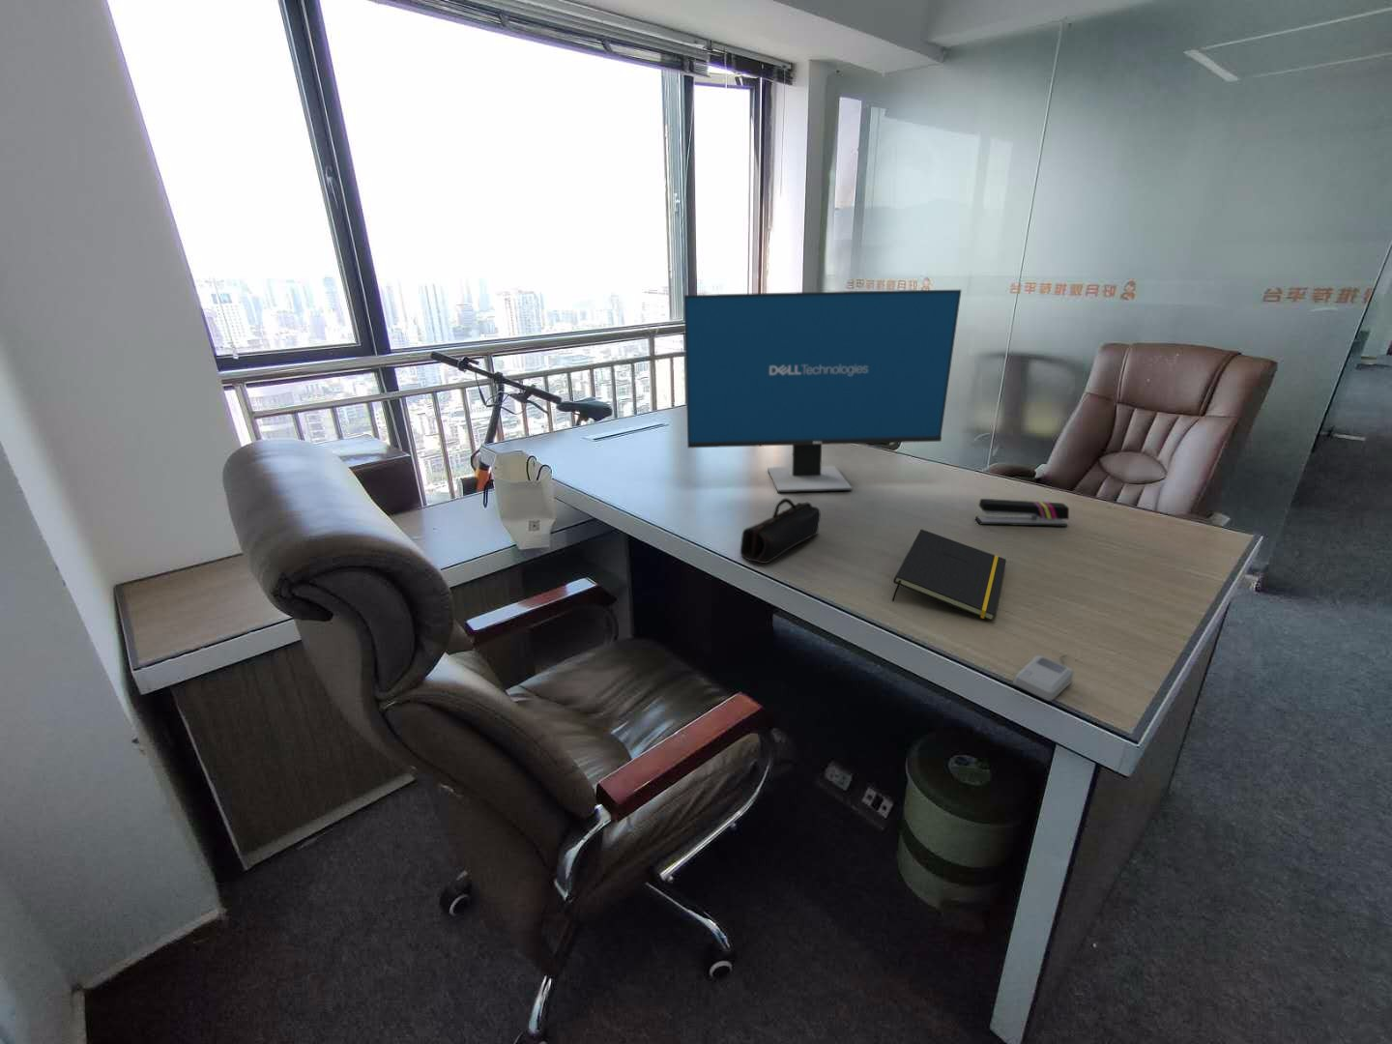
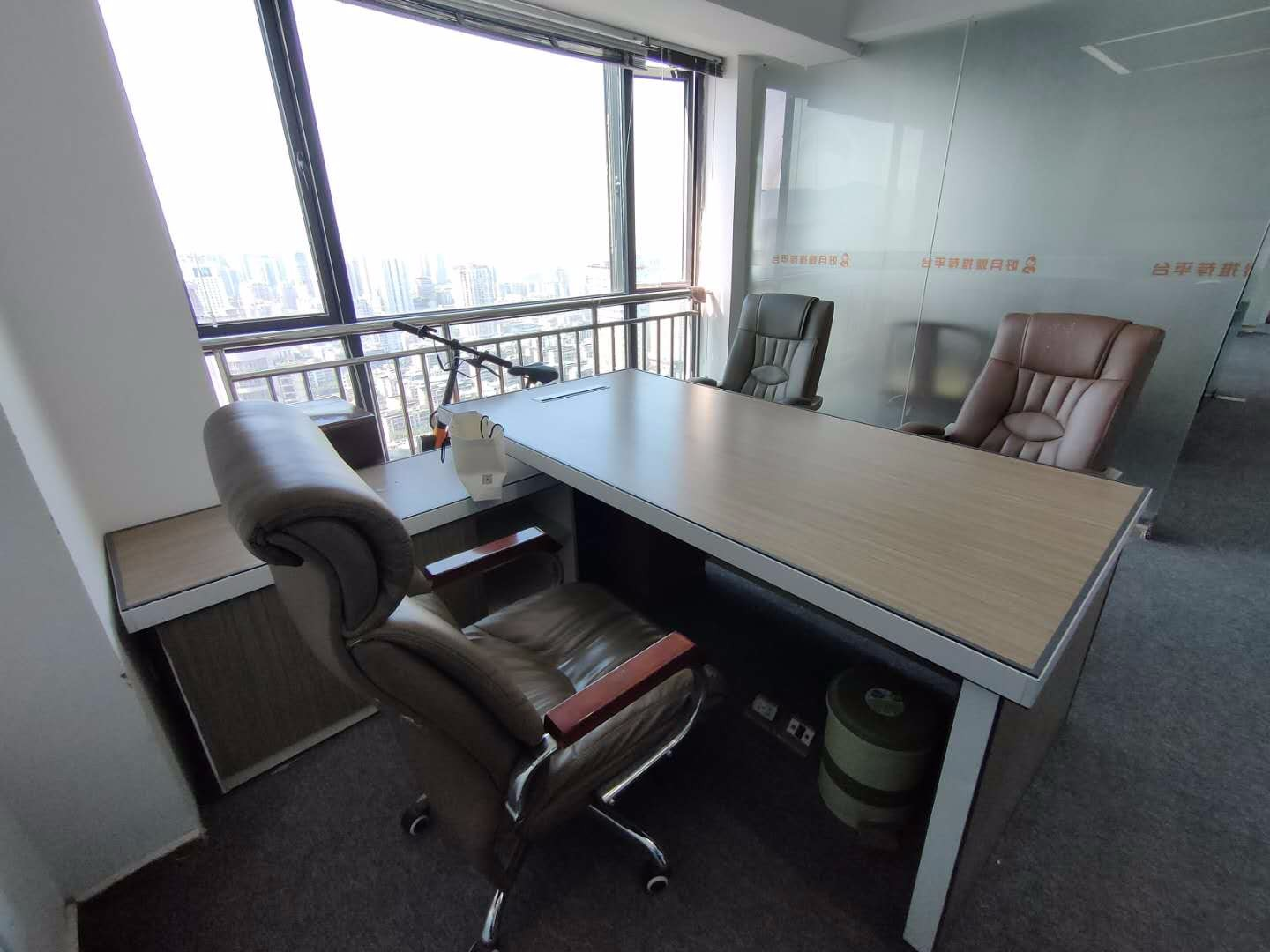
- computer mouse [1012,655,1074,702]
- computer monitor [684,290,962,493]
- stapler [974,498,1070,527]
- notepad [891,529,1007,623]
- pencil case [740,497,822,565]
